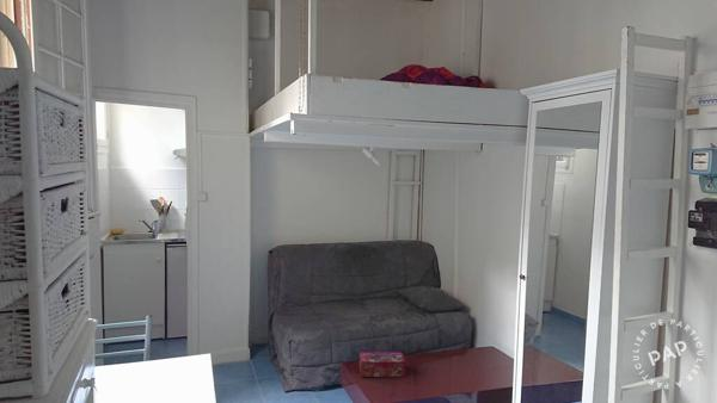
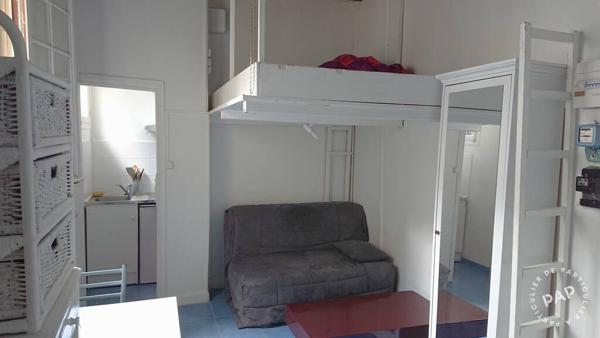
- tissue box [358,352,406,378]
